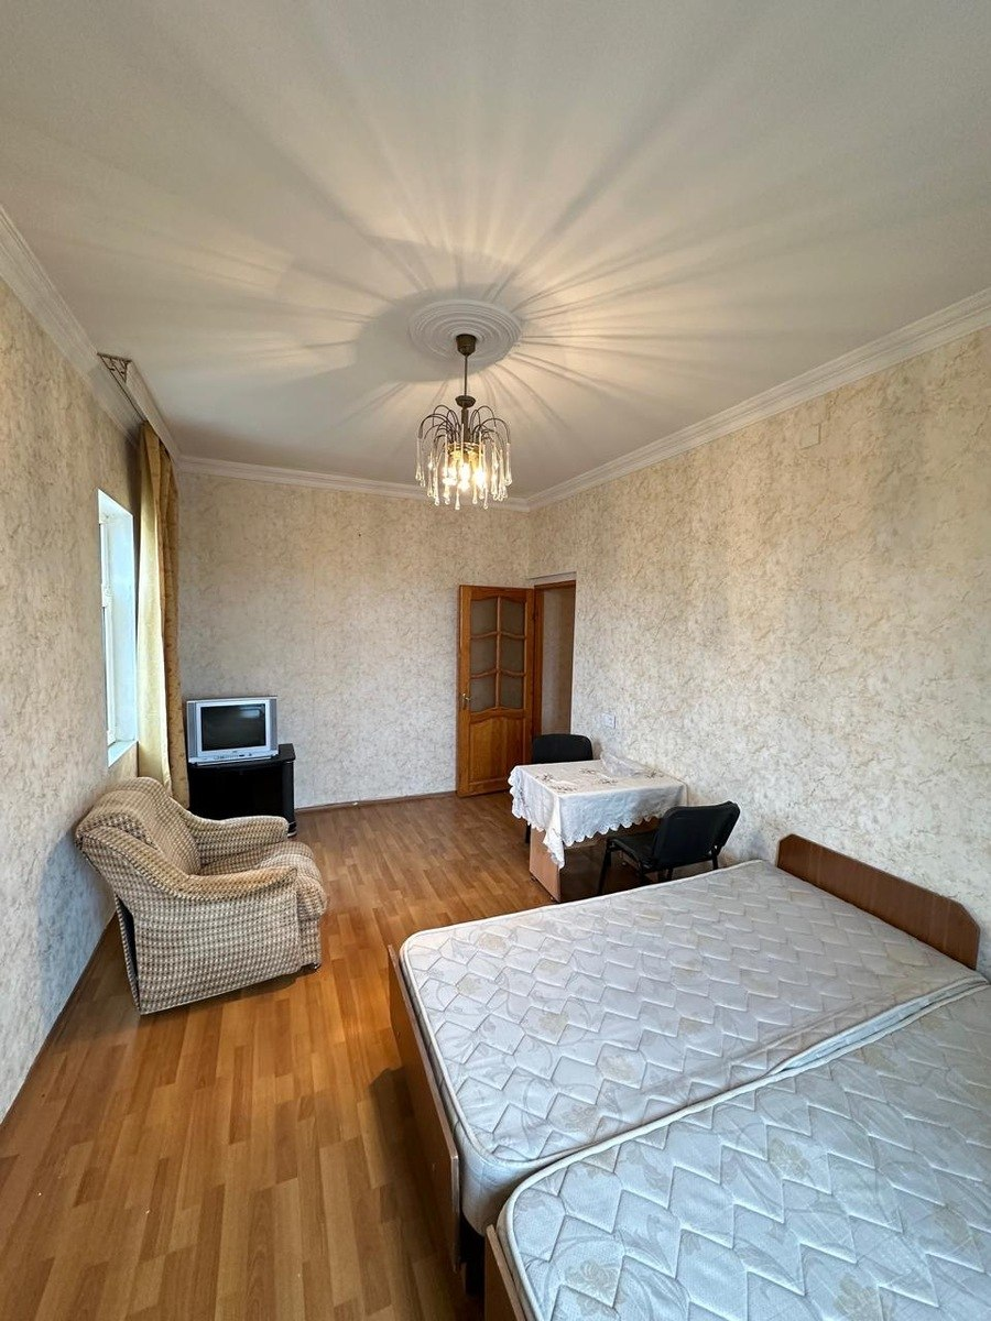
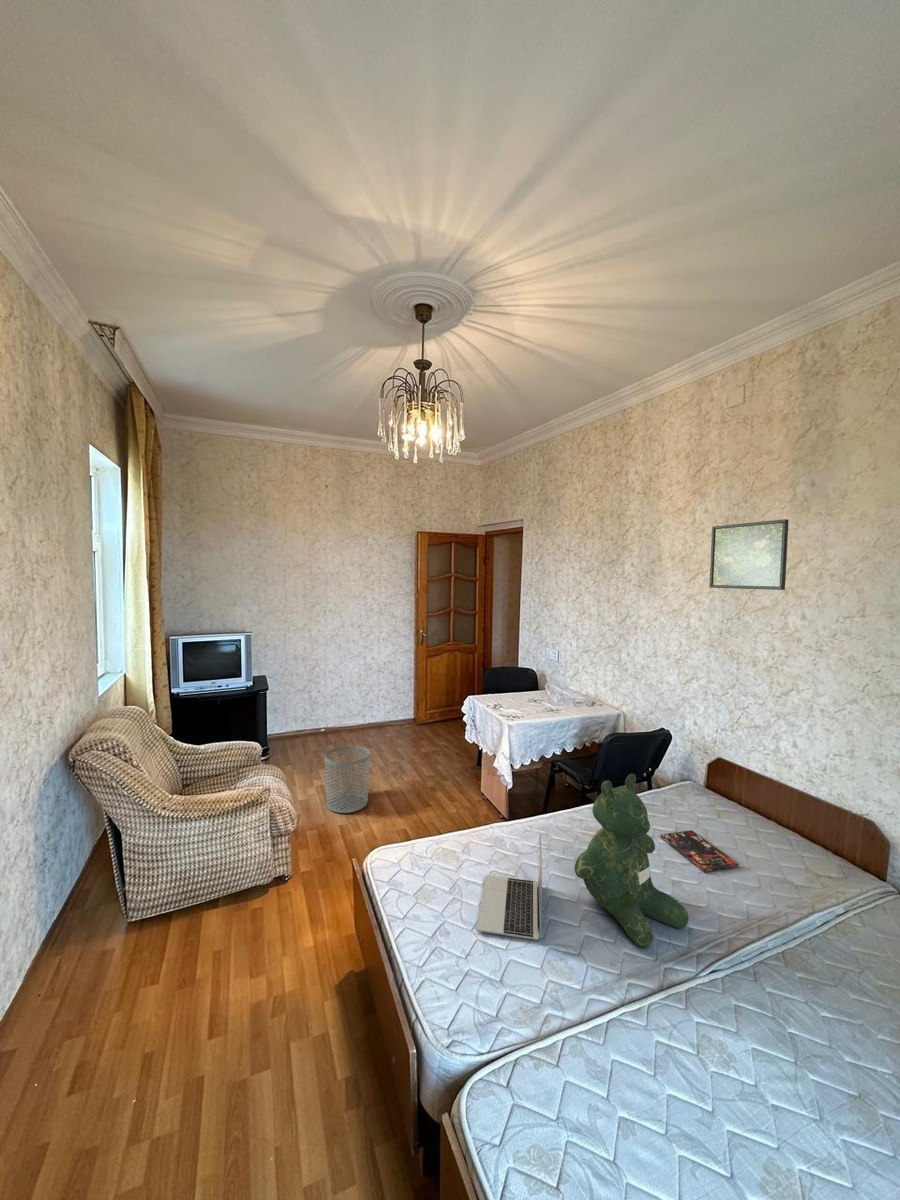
+ teddy bear [573,773,690,949]
+ laptop [476,833,543,941]
+ book [660,830,739,873]
+ waste bin [324,745,371,814]
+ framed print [709,518,790,591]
